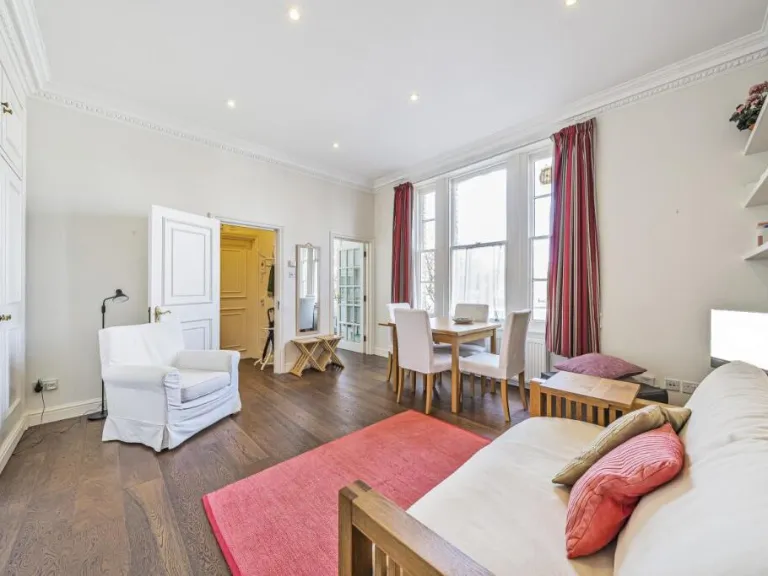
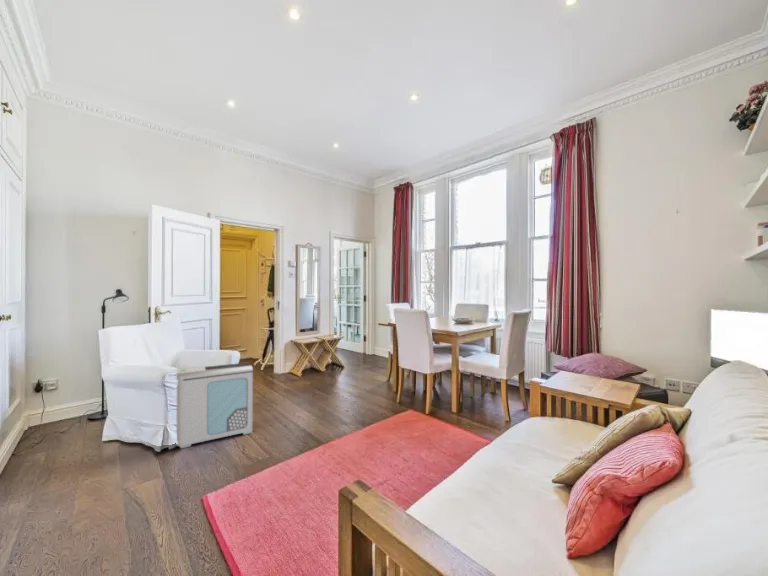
+ air purifier [175,361,254,449]
